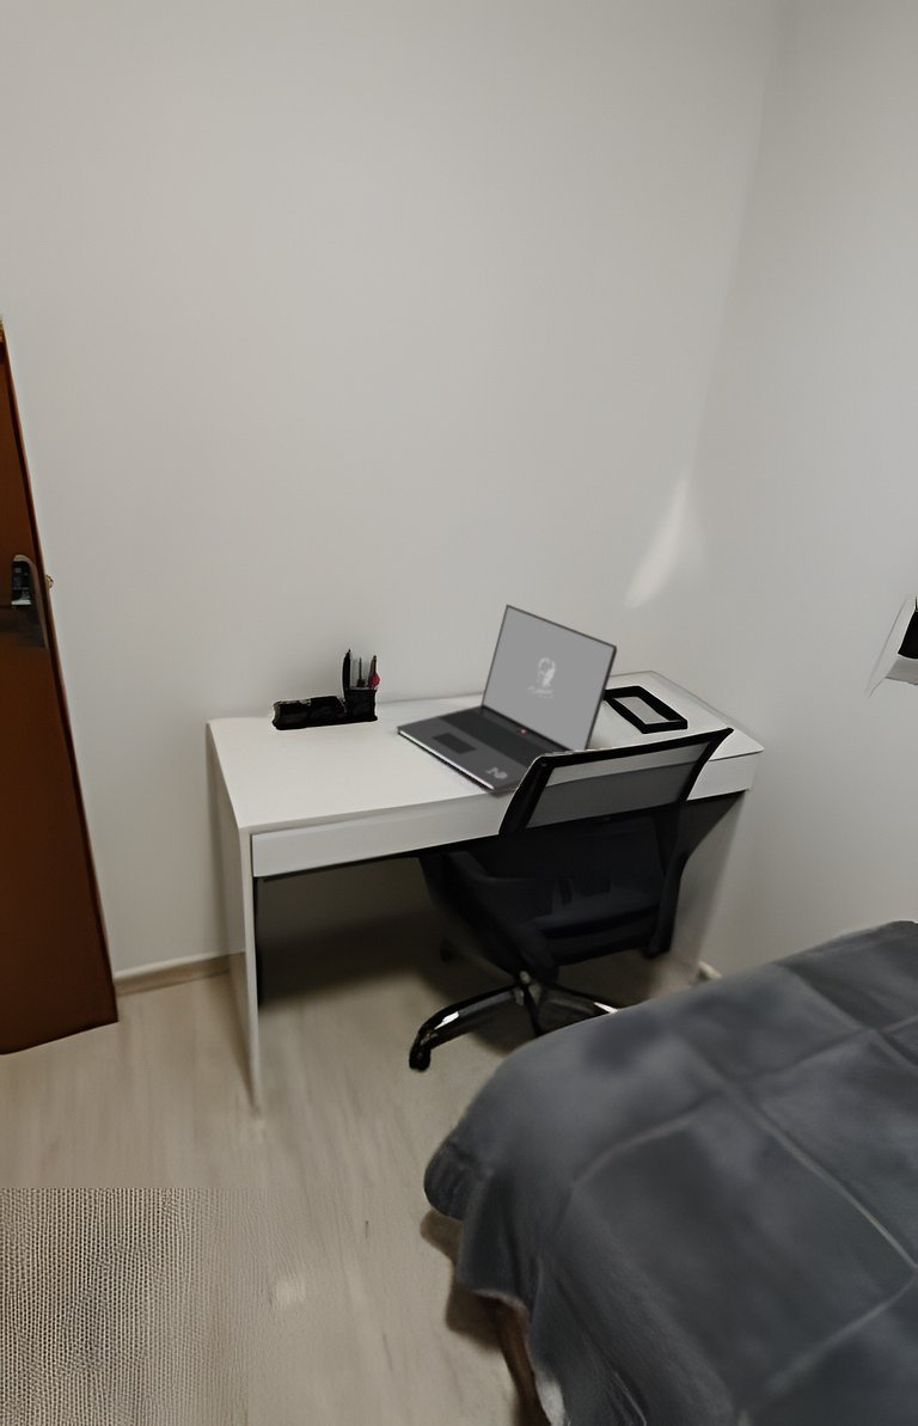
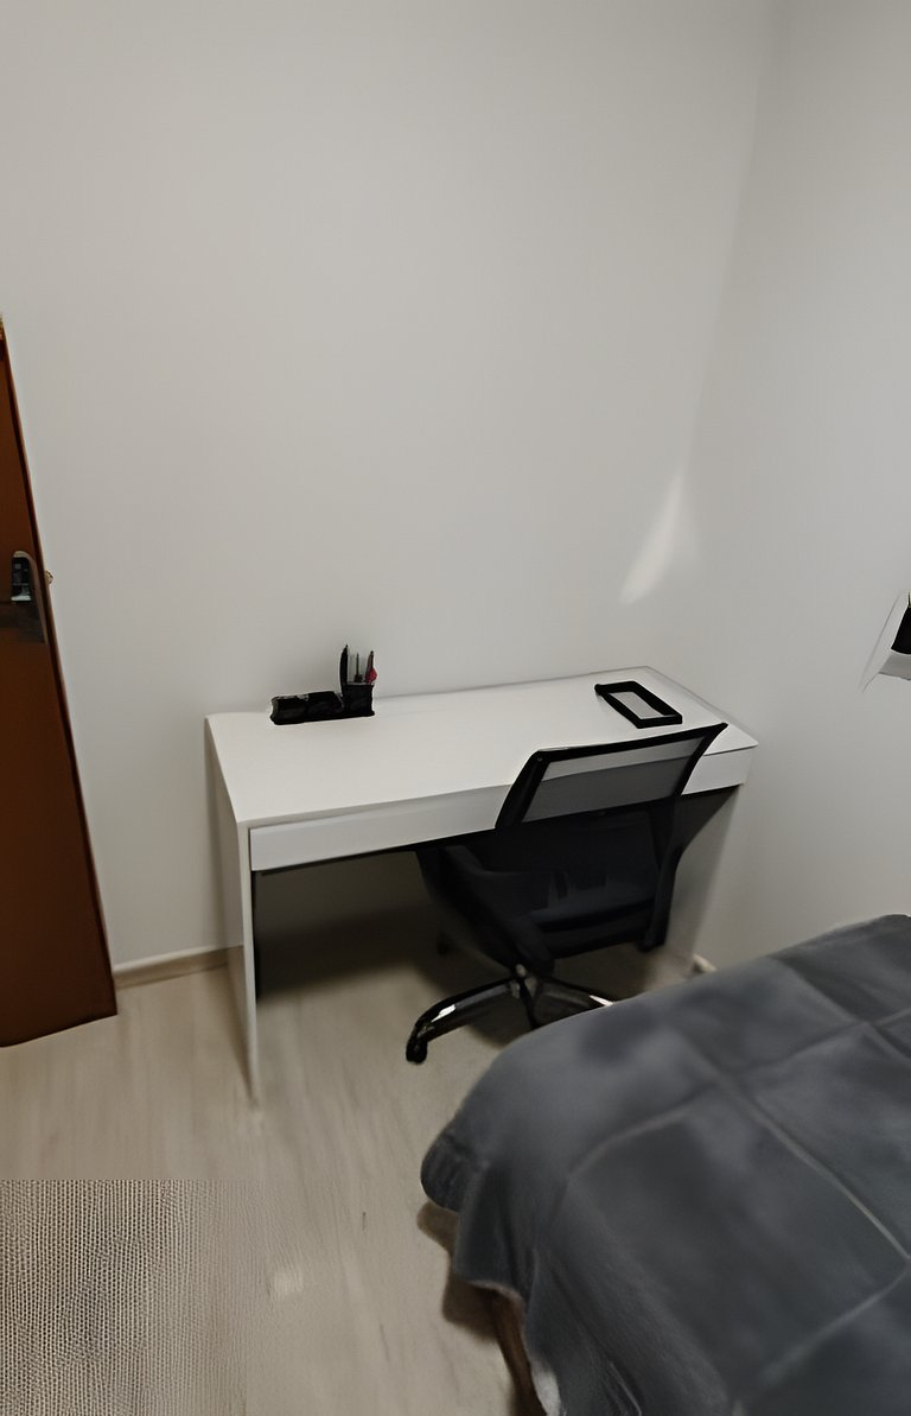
- laptop [396,604,618,795]
